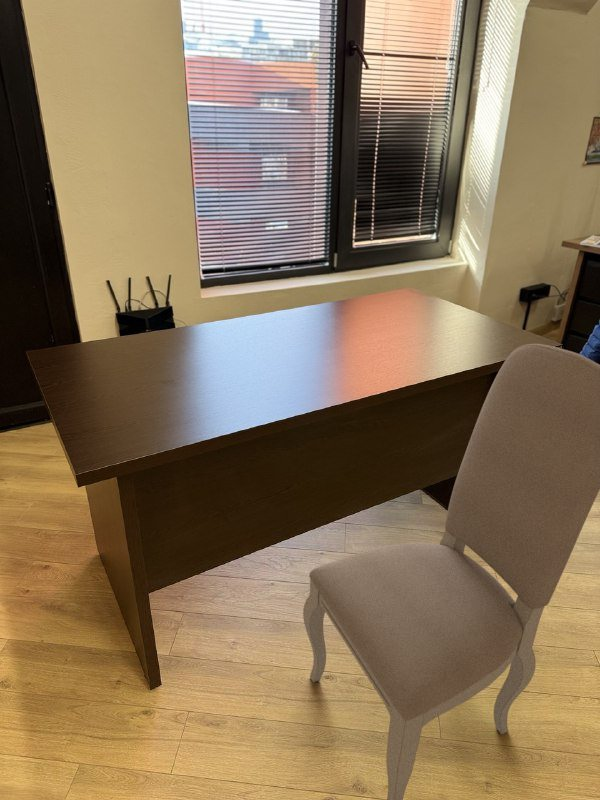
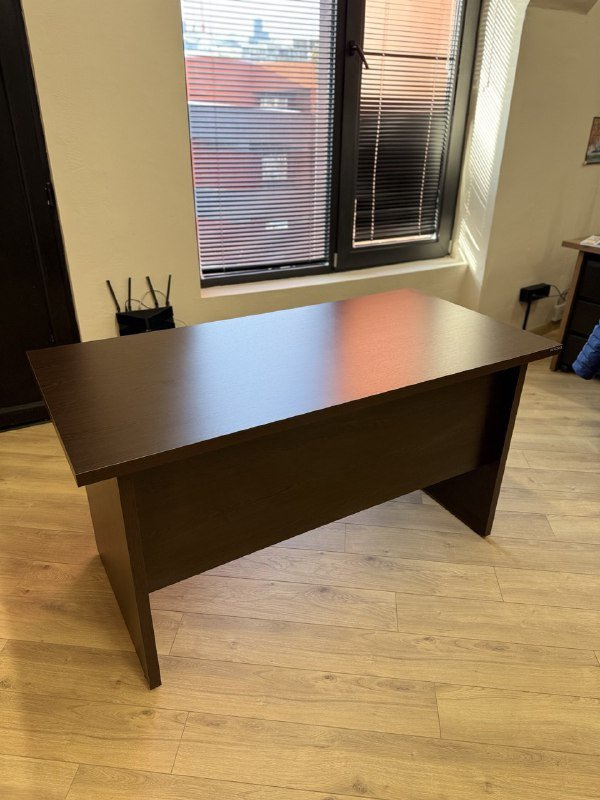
- dining chair [302,343,600,800]
